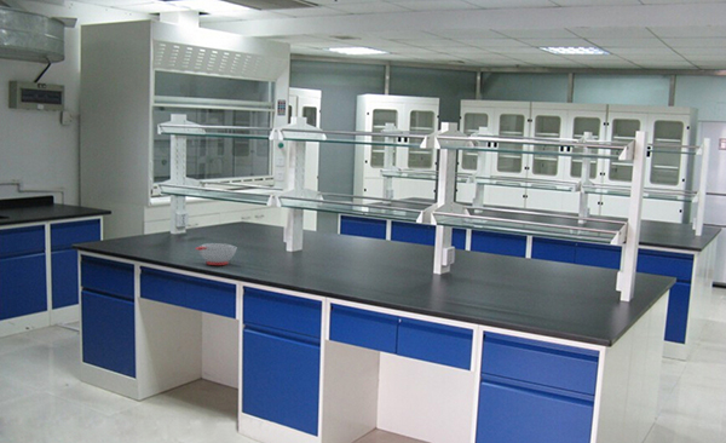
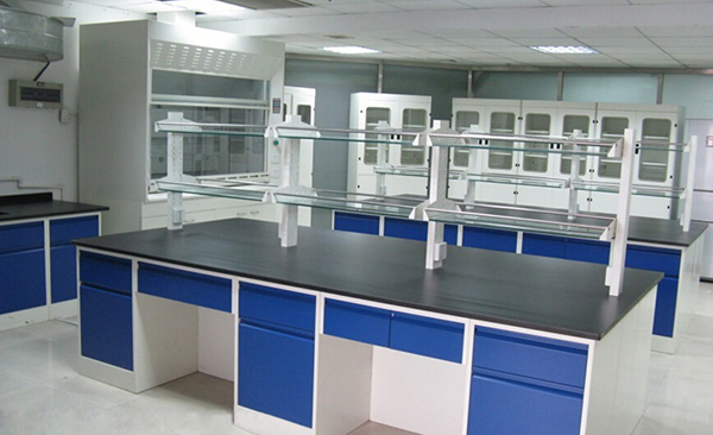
- soup bowl [194,242,237,266]
